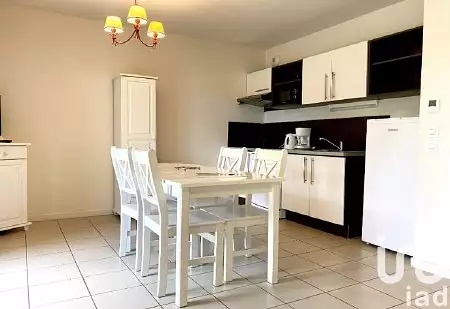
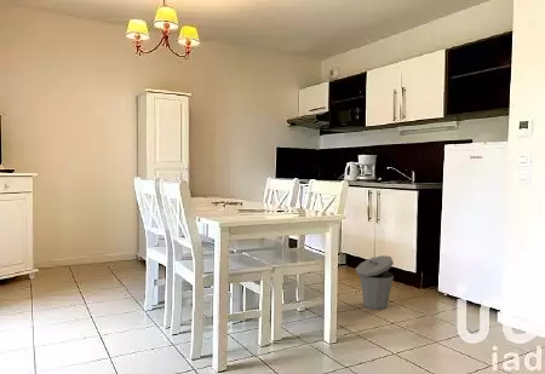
+ trash can [355,254,395,310]
